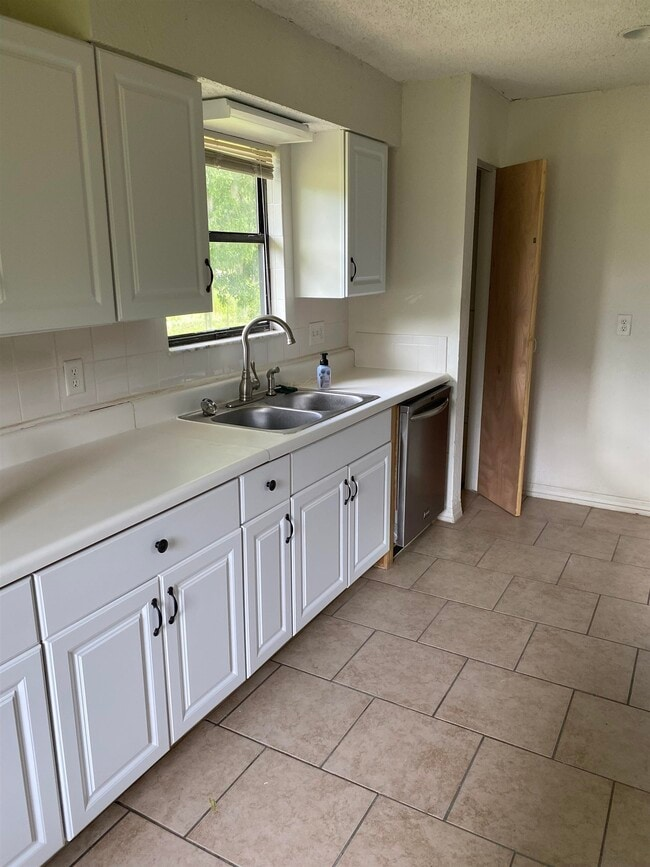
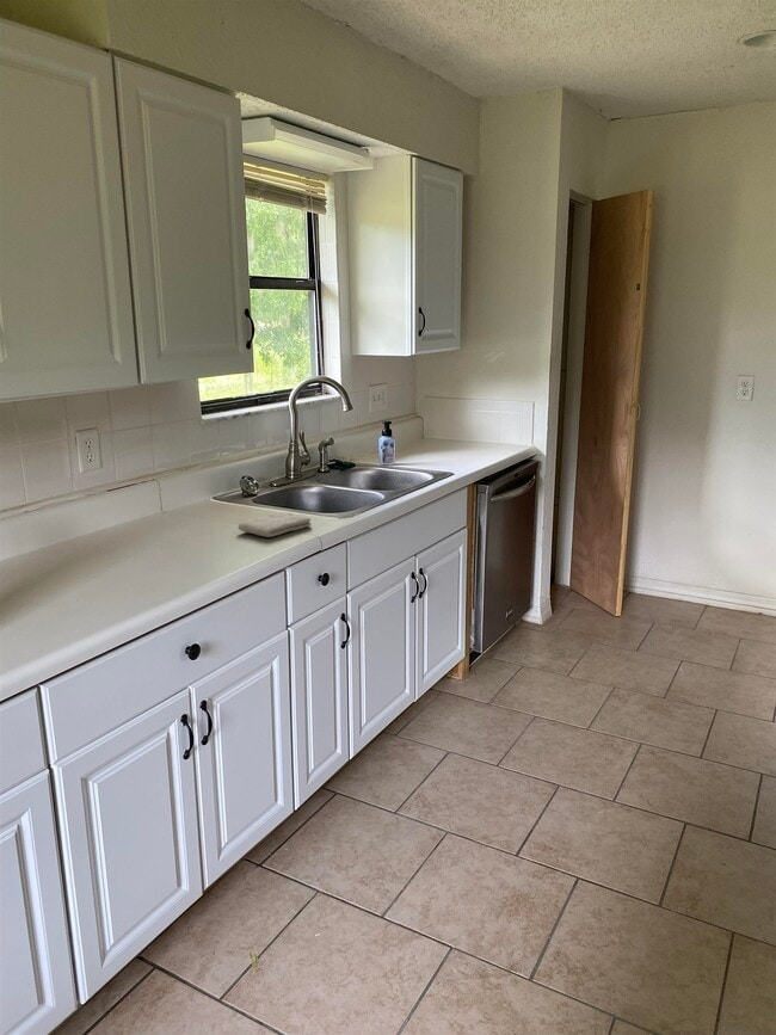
+ washcloth [238,512,313,538]
